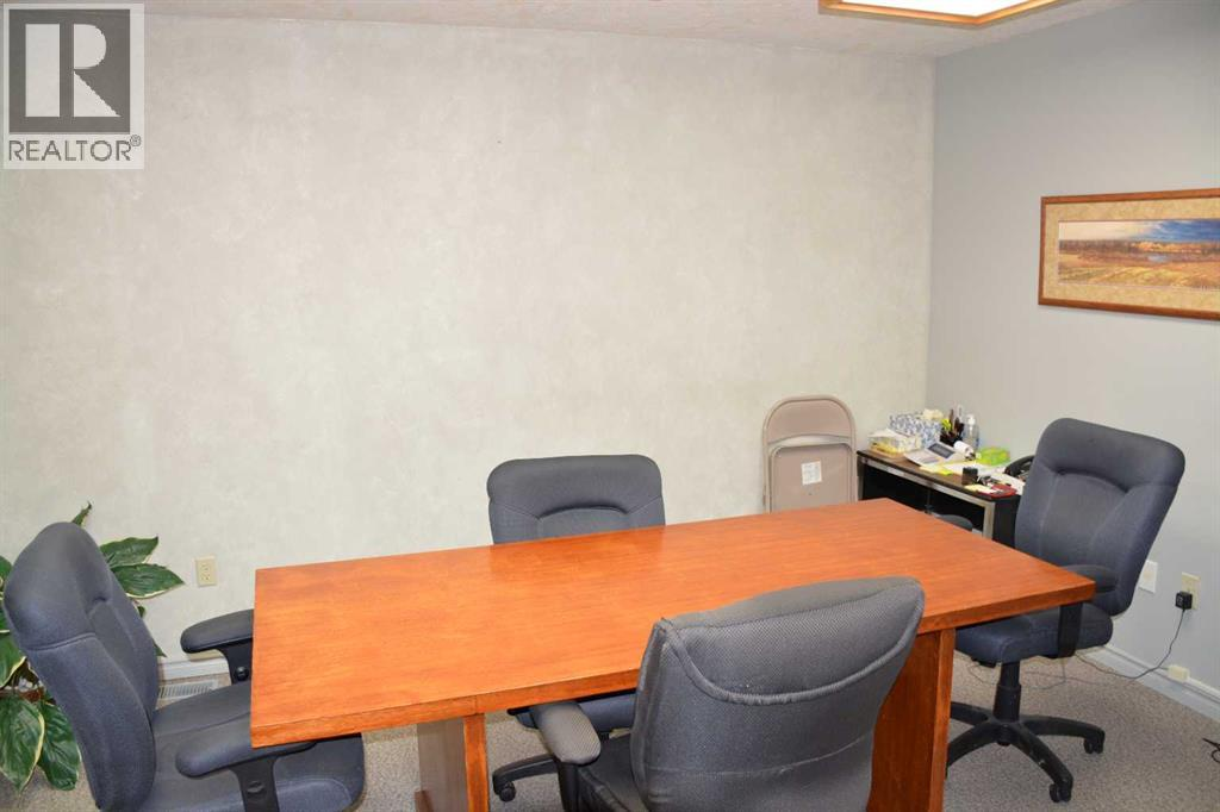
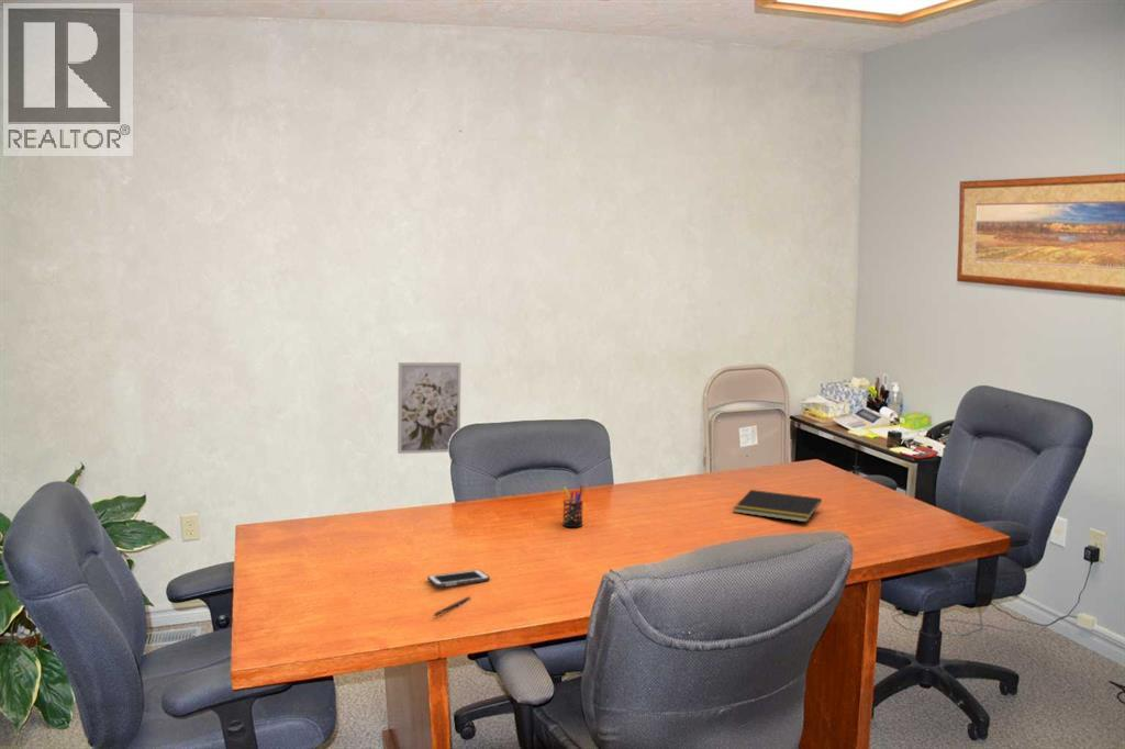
+ wall art [397,361,461,455]
+ pen [433,595,471,617]
+ cell phone [426,569,491,589]
+ pen holder [561,484,584,528]
+ notepad [733,489,823,523]
